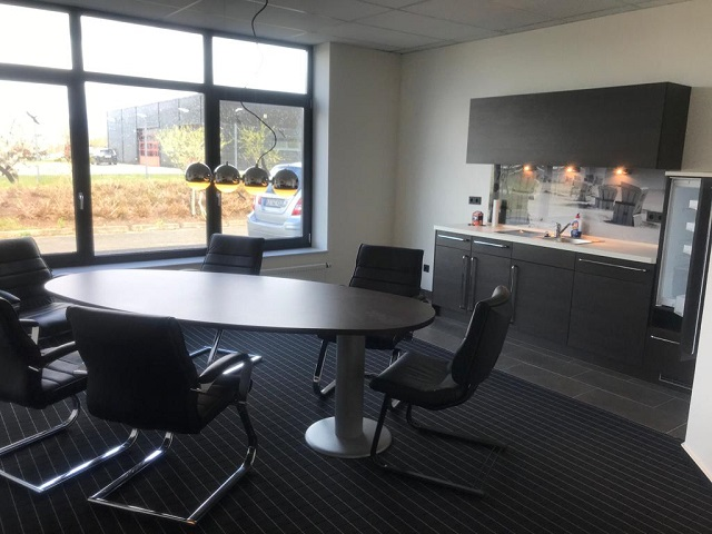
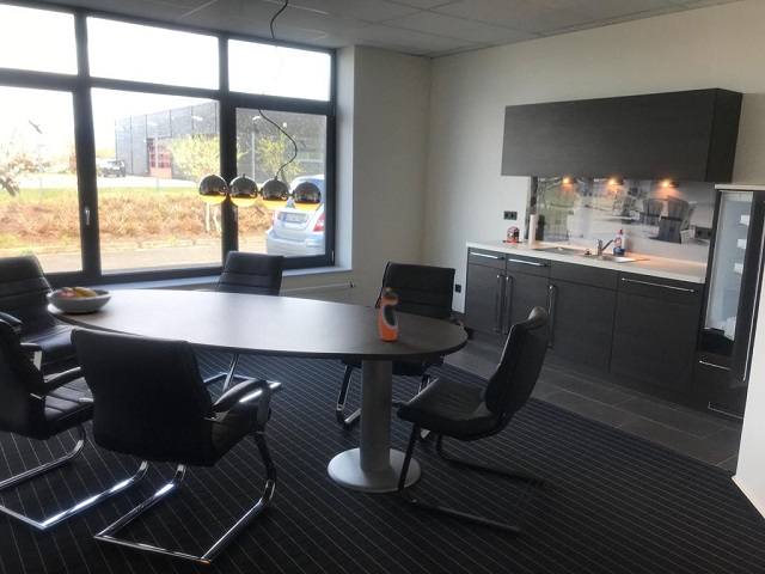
+ water bottle [378,287,399,342]
+ fruit bowl [44,286,115,315]
